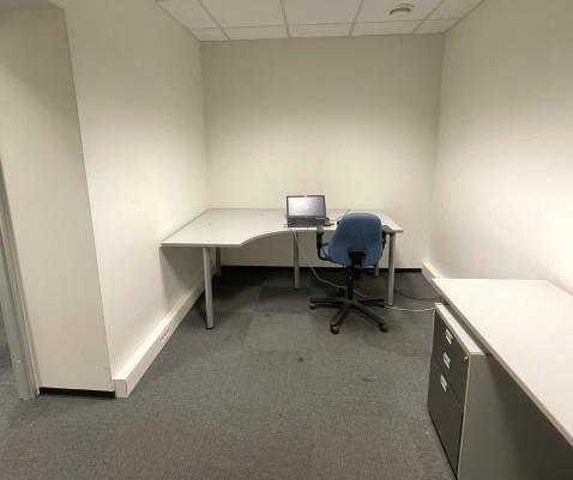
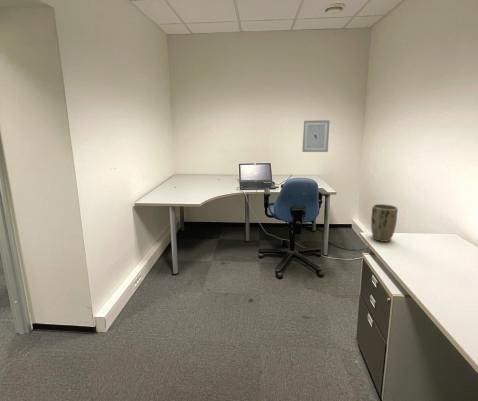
+ plant pot [370,203,399,243]
+ wall art [301,119,331,153]
